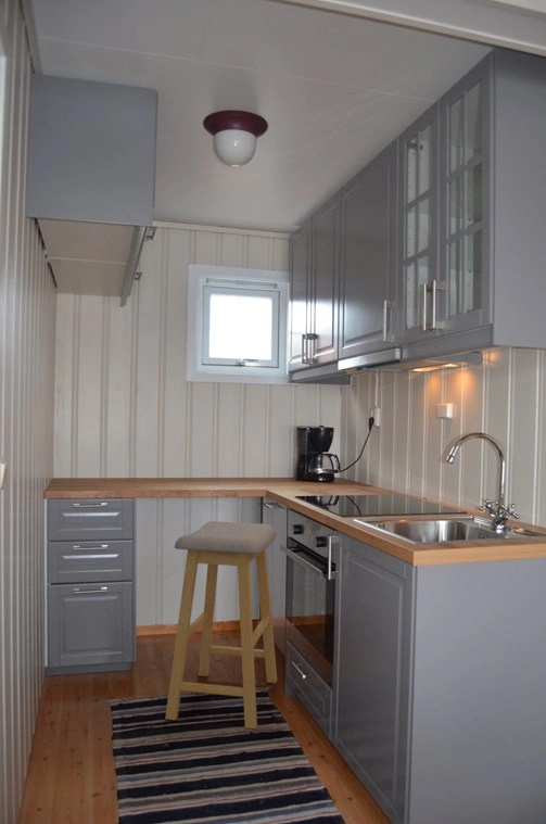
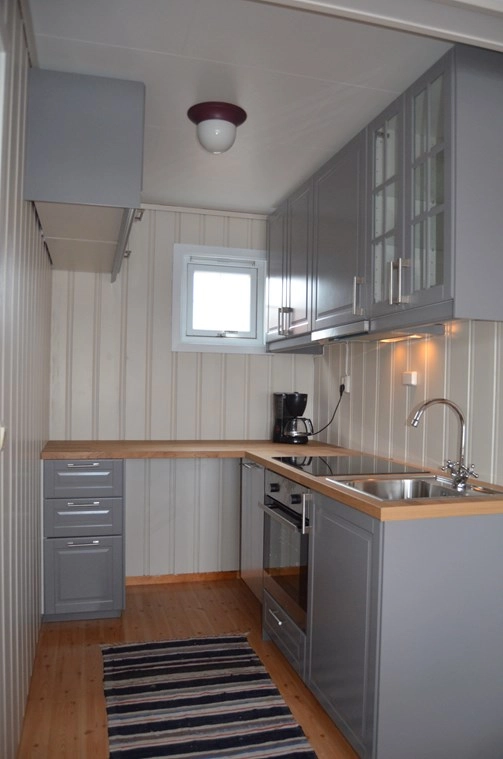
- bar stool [164,520,278,730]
